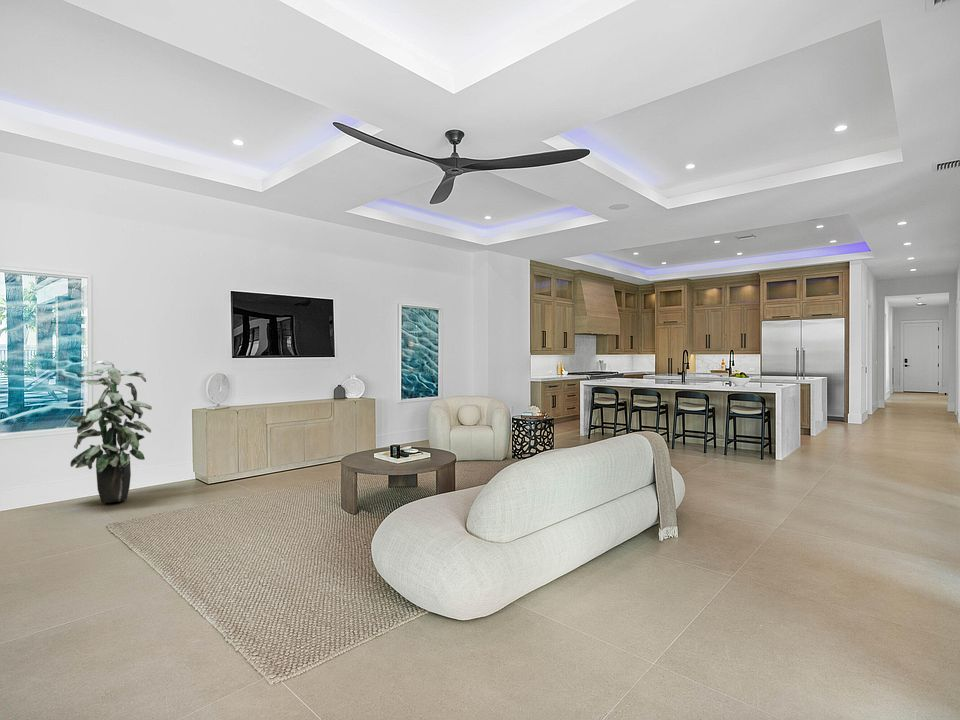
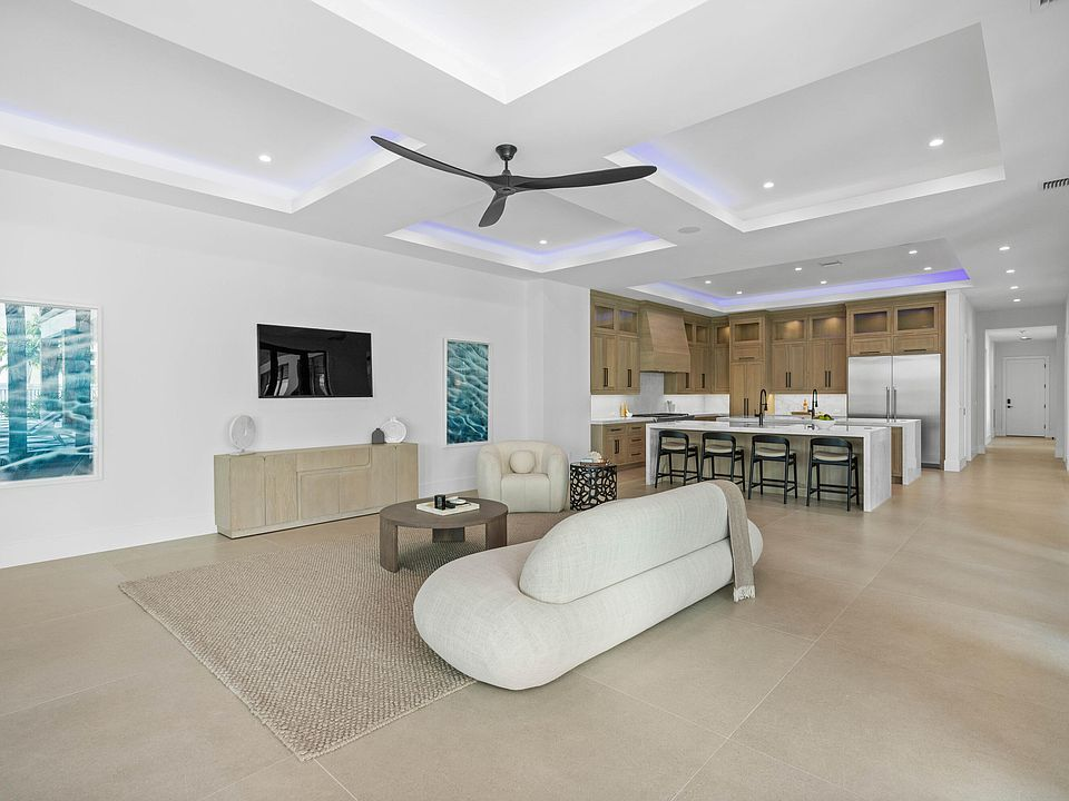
- indoor plant [66,360,153,504]
